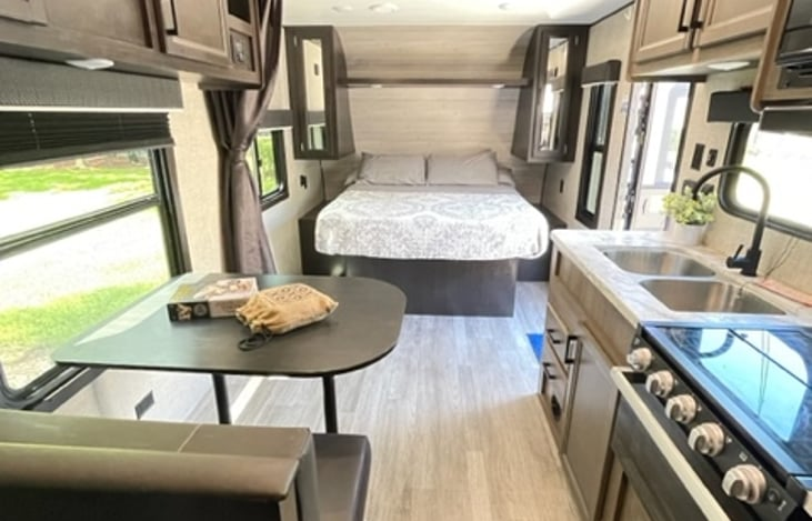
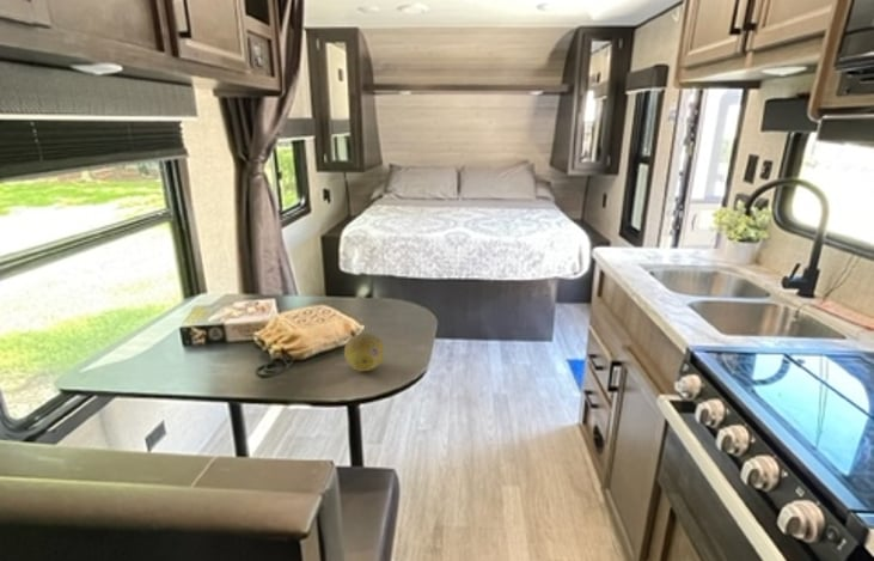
+ fruit [343,333,385,372]
